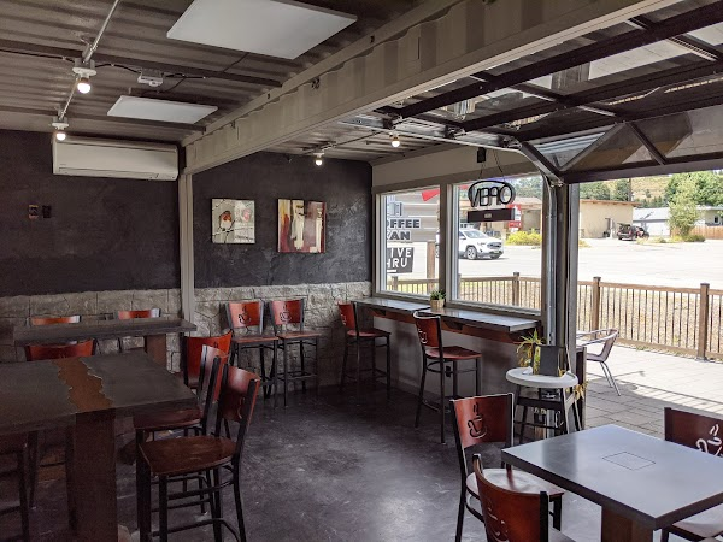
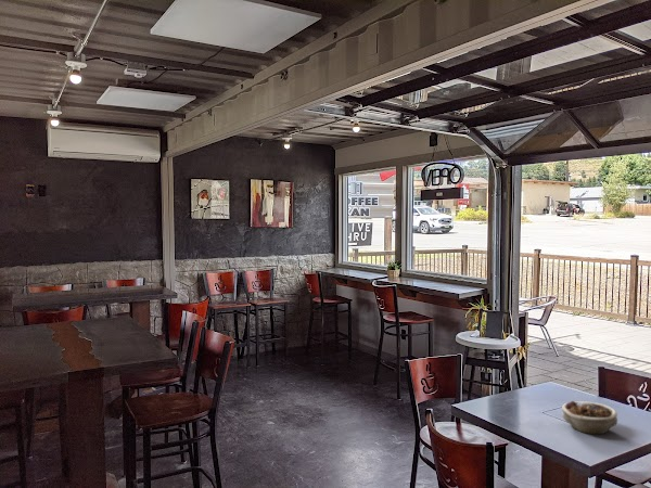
+ succulent planter [561,400,618,435]
